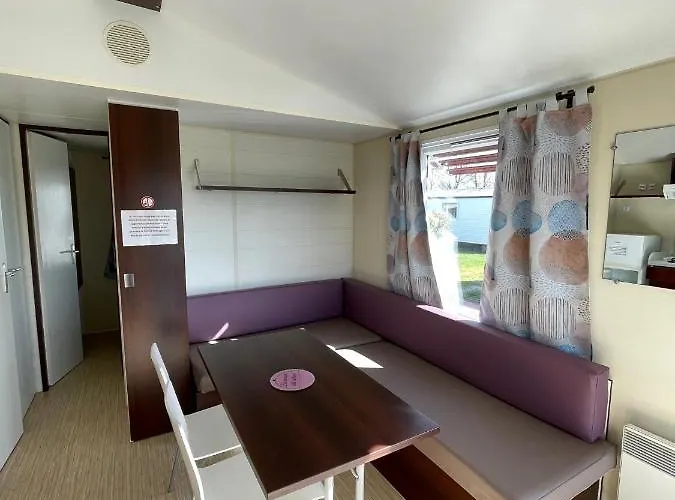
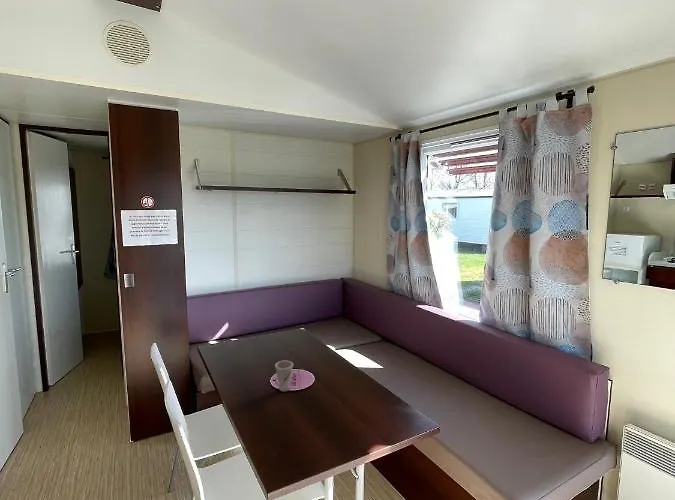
+ cup [274,359,294,392]
